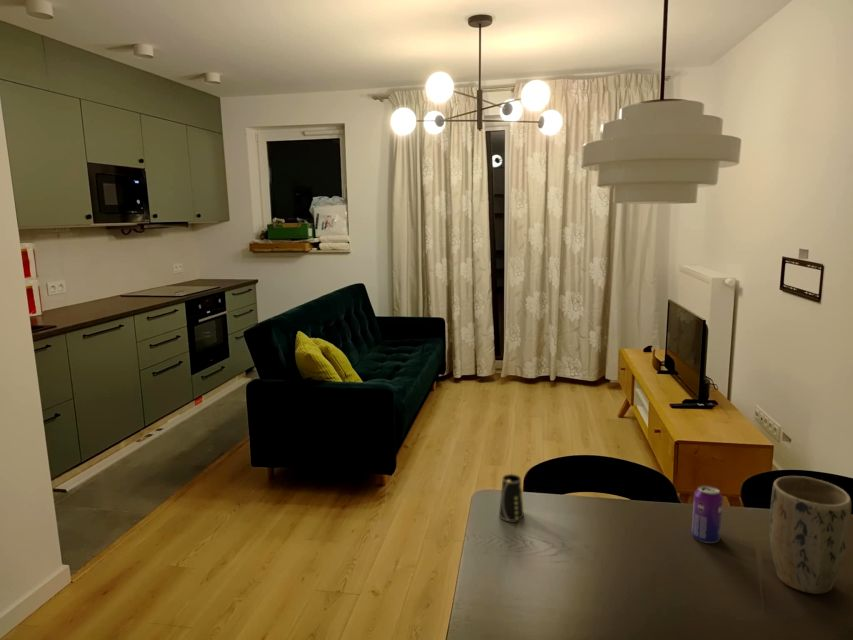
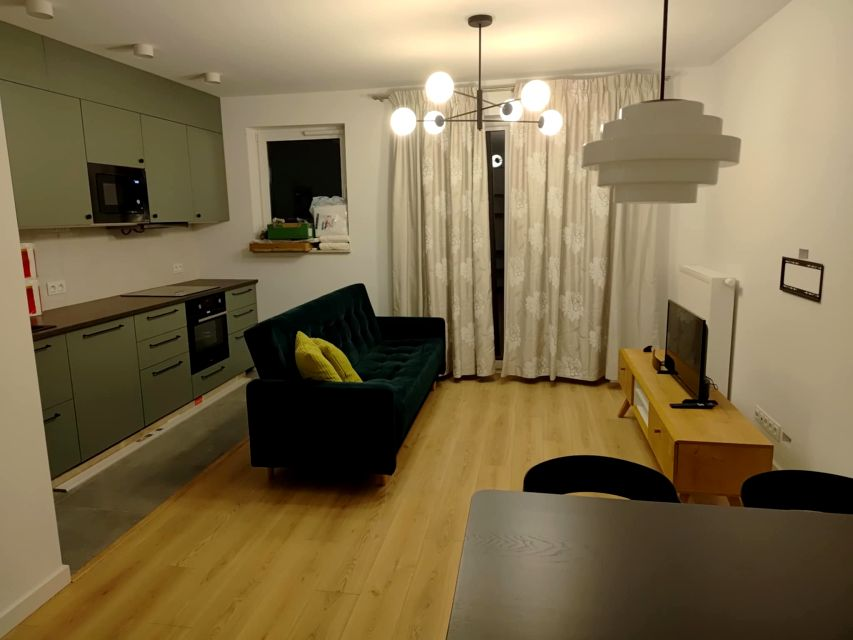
- beverage can [691,485,724,544]
- plant pot [768,475,852,595]
- cup [498,473,525,522]
